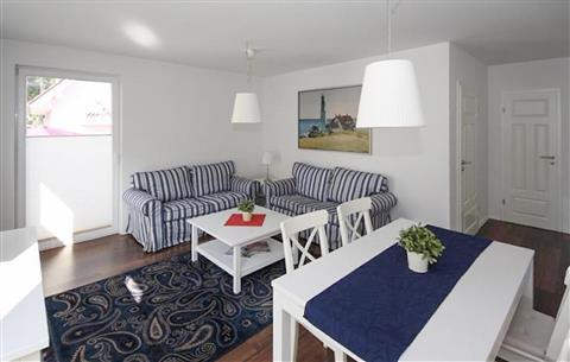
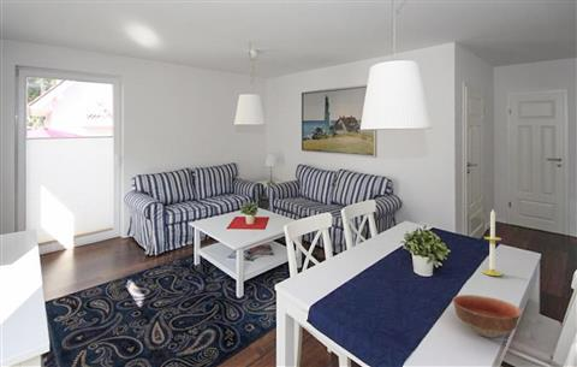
+ bowl [451,294,523,339]
+ candle [481,209,504,277]
